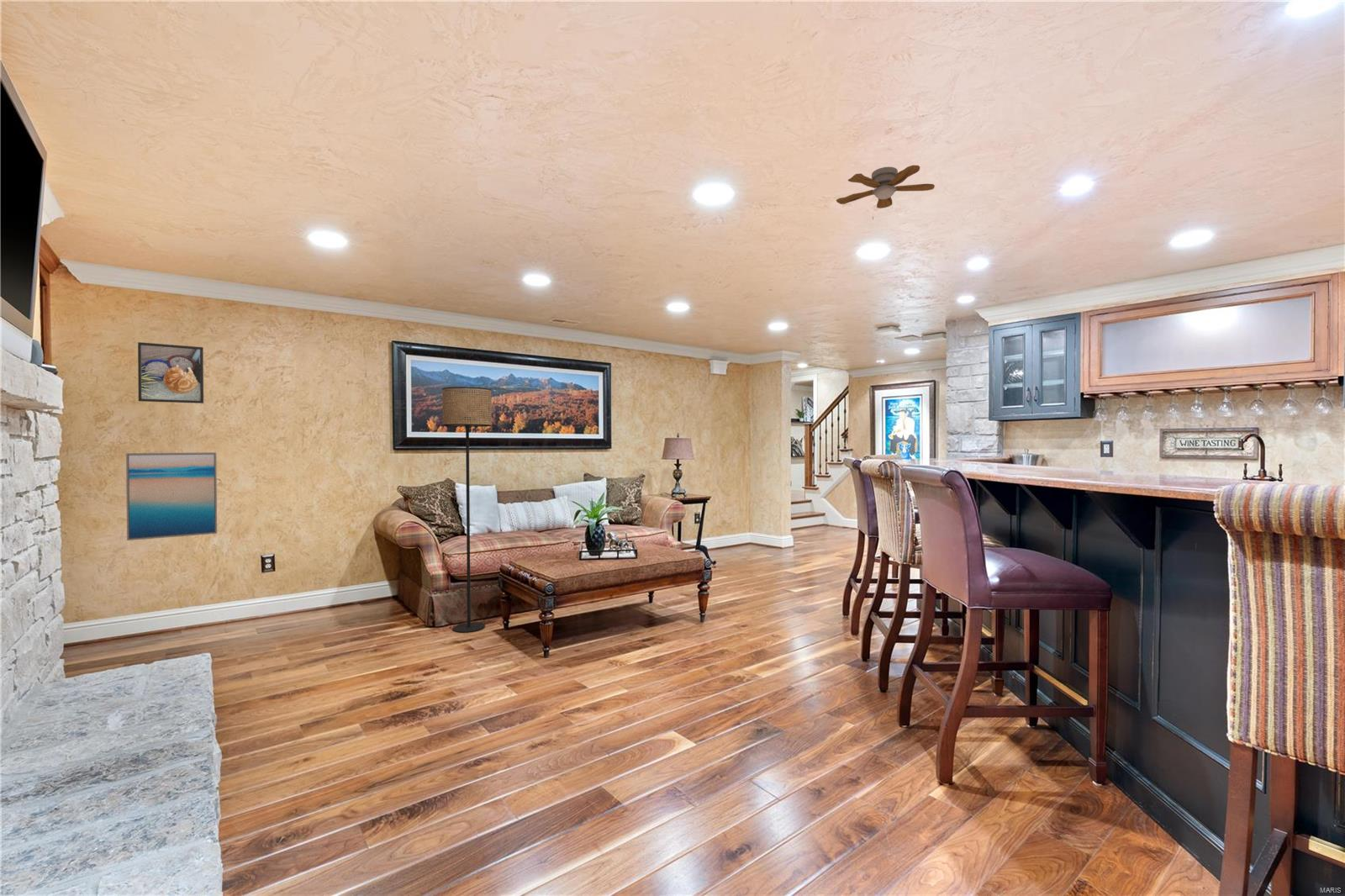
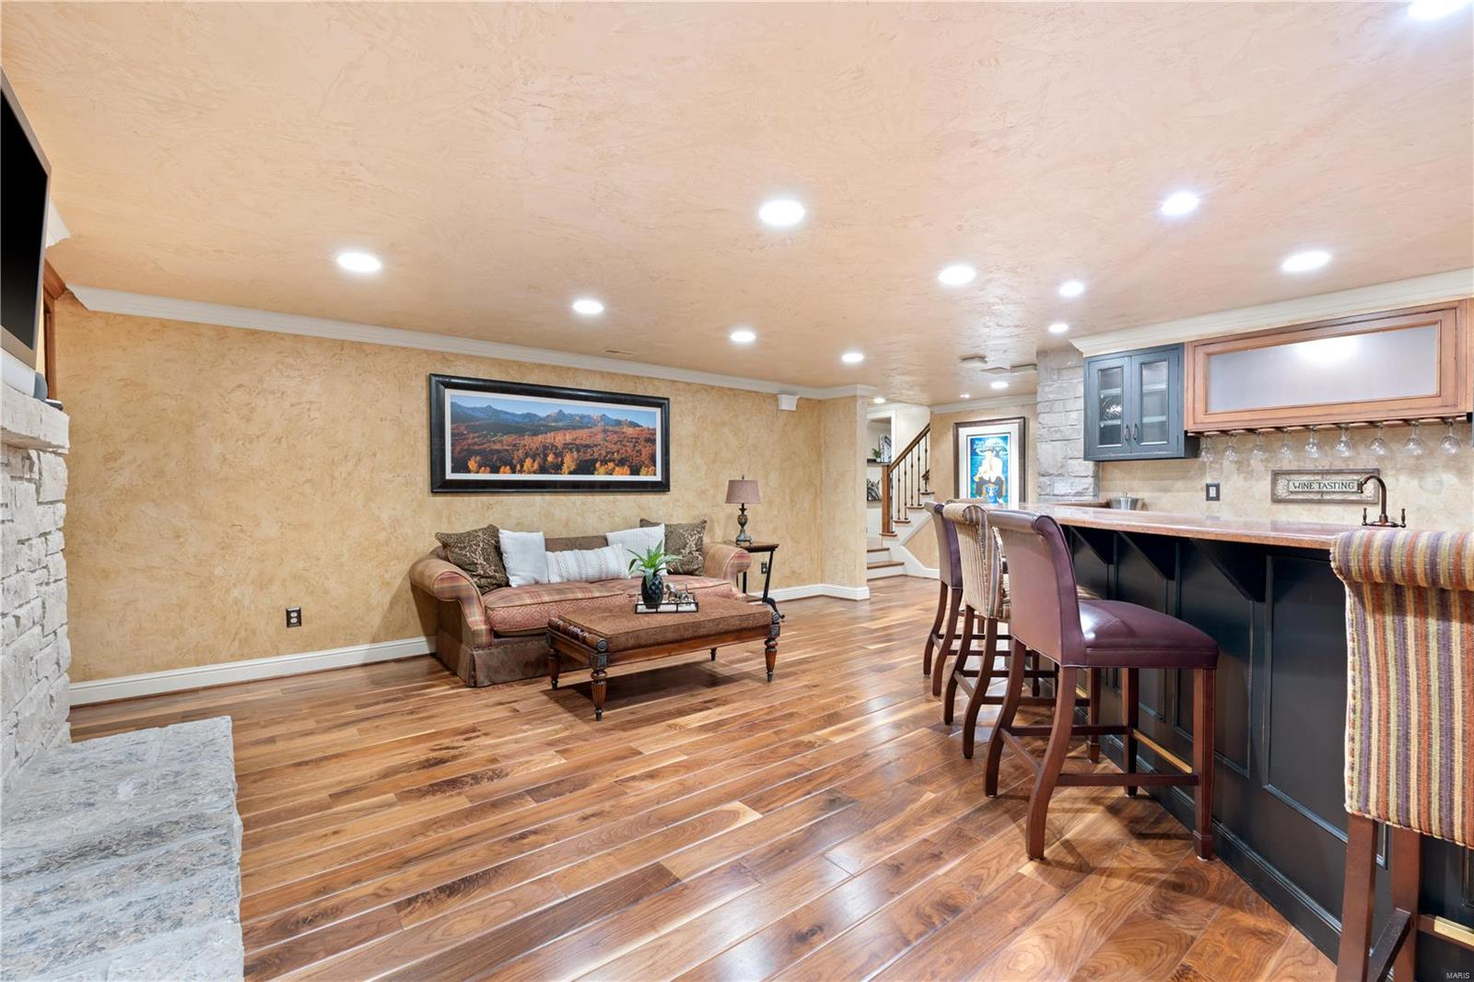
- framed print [137,341,204,404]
- floor lamp [441,386,493,634]
- wall art [125,451,218,541]
- ceiling fan [836,164,936,220]
